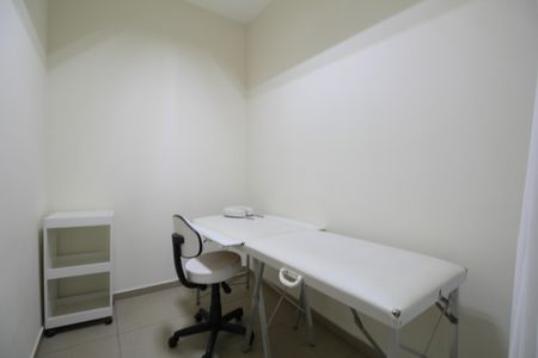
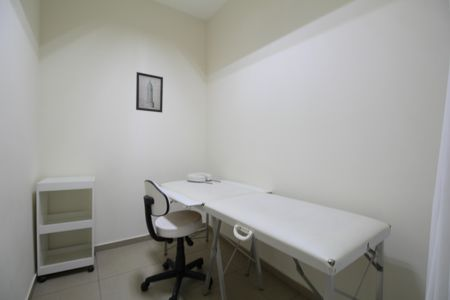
+ wall art [135,71,164,113]
